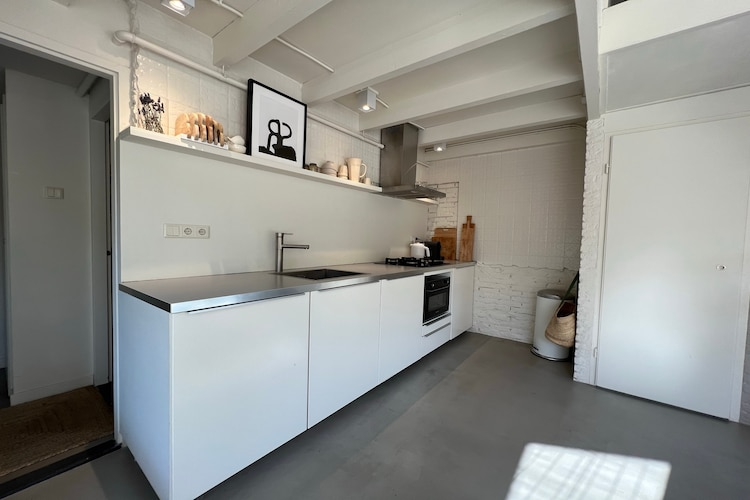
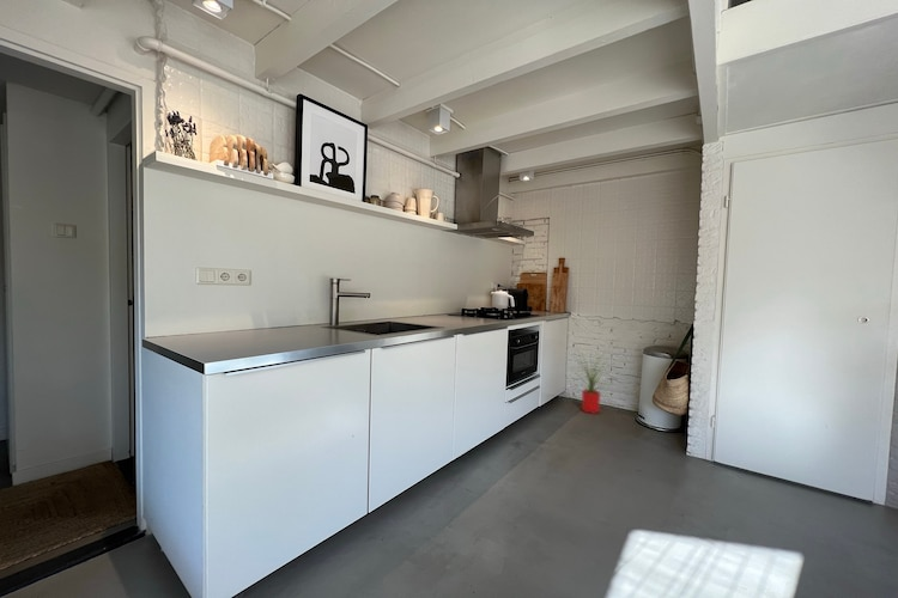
+ house plant [570,347,617,415]
